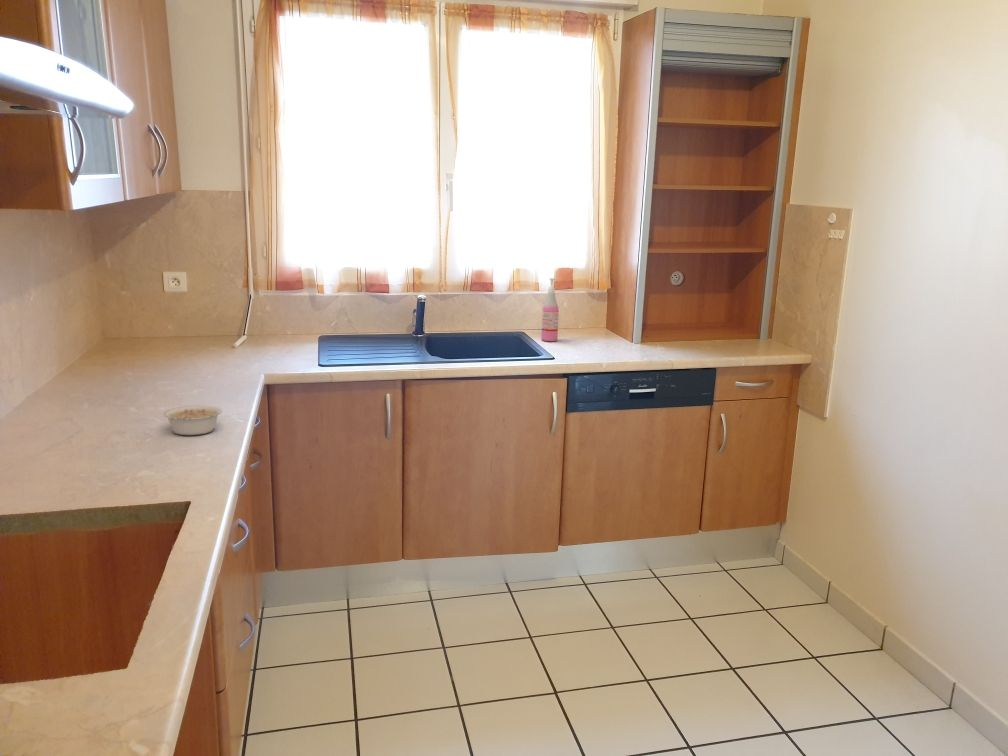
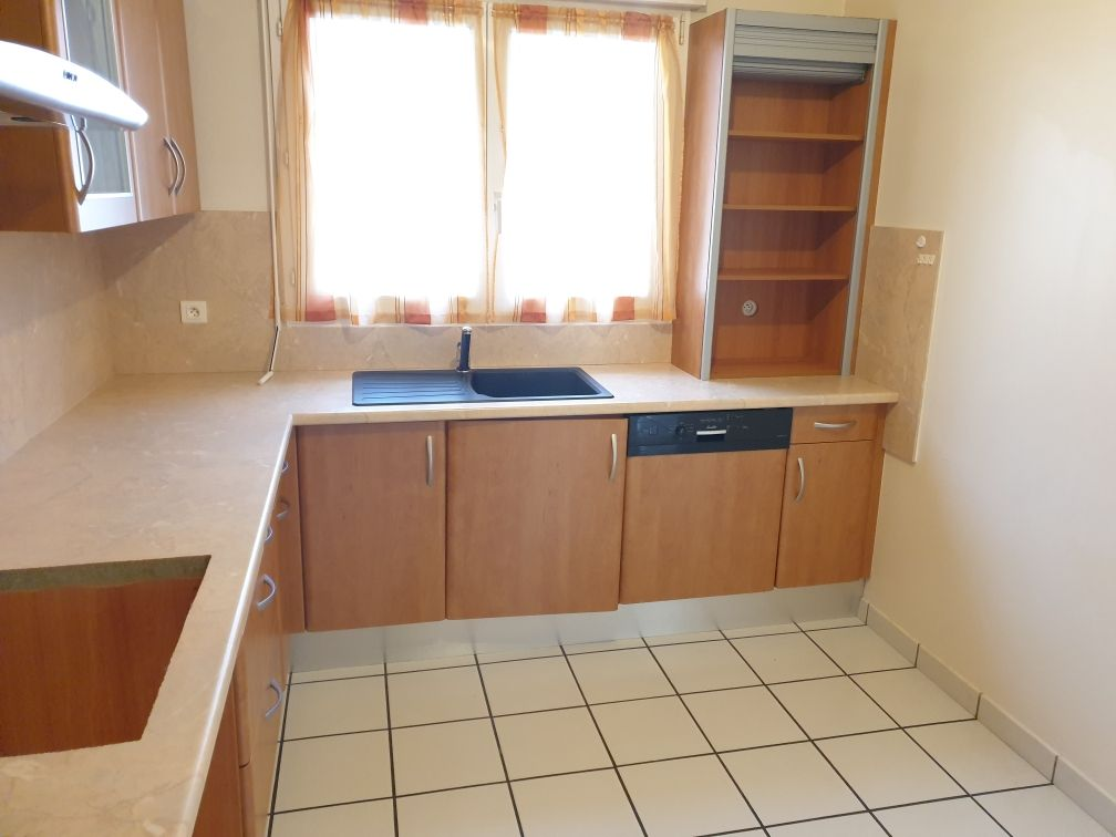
- legume [162,404,223,436]
- soap dispenser [540,277,560,342]
